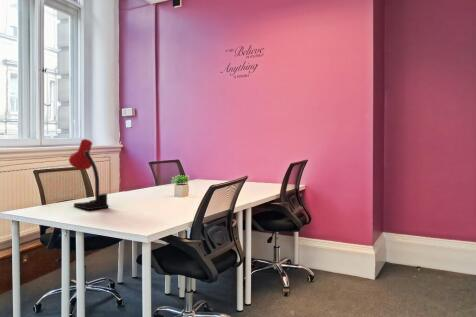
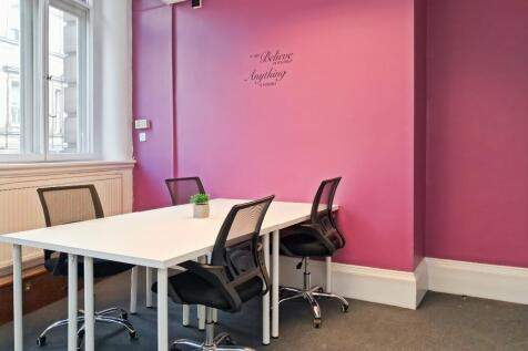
- desk lamp [68,138,109,211]
